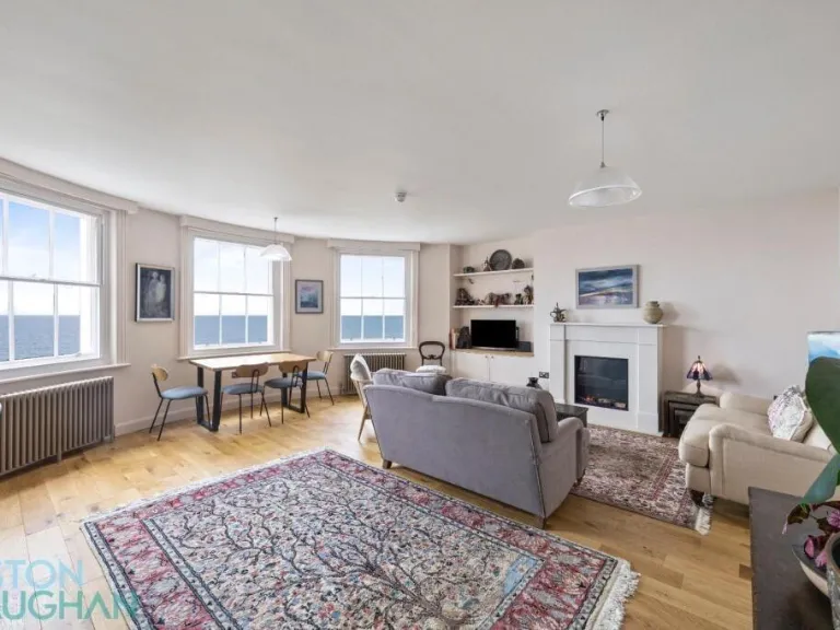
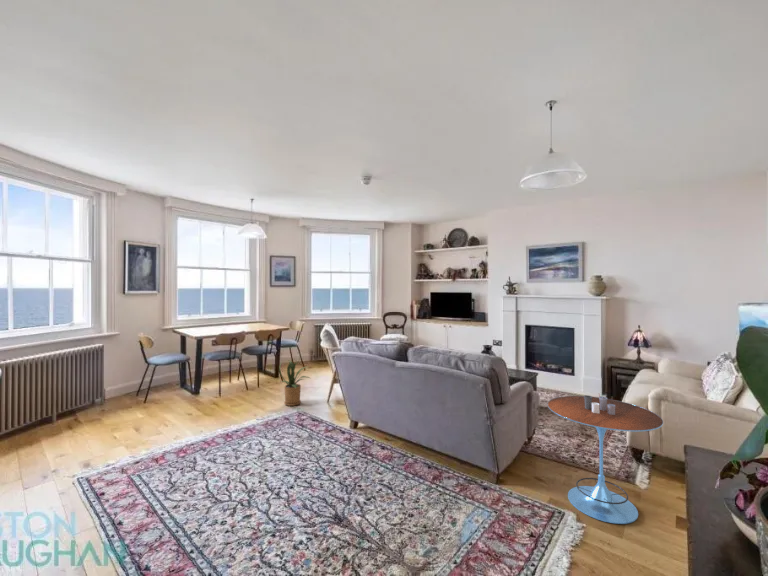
+ house plant [278,360,312,407]
+ side table [547,394,664,525]
